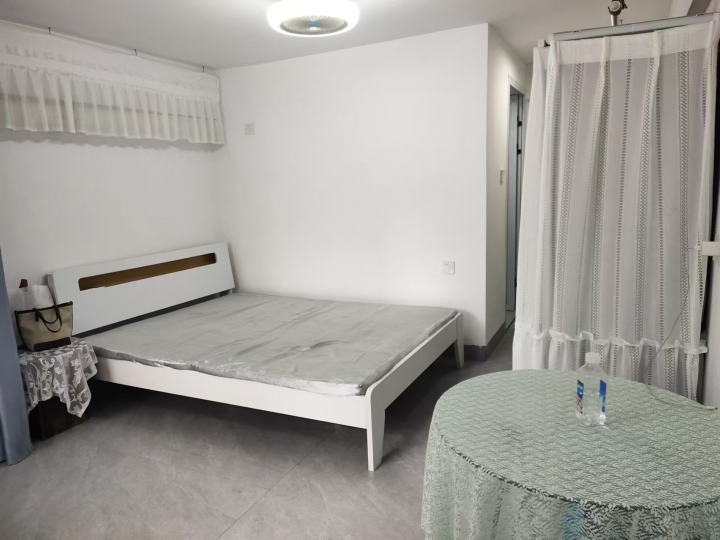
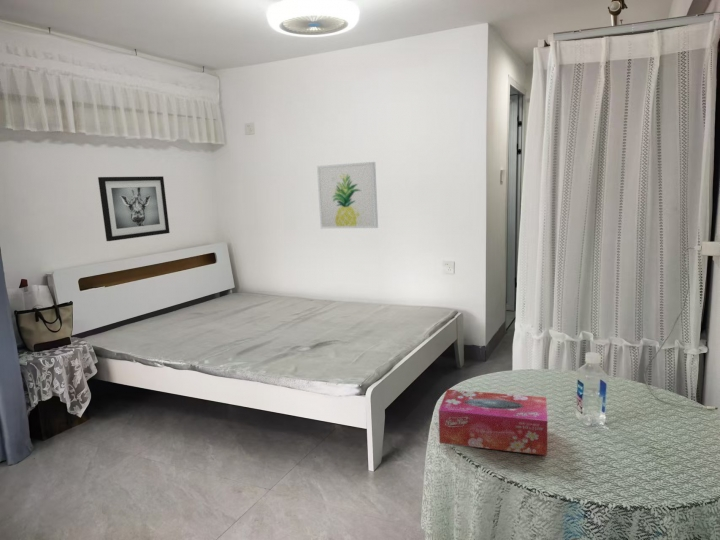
+ wall art [97,175,171,242]
+ tissue box [438,388,548,456]
+ wall art [316,161,379,229]
